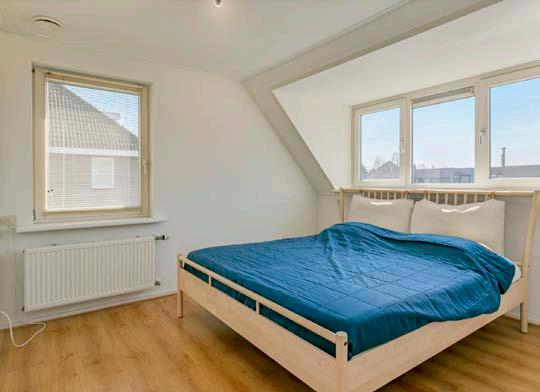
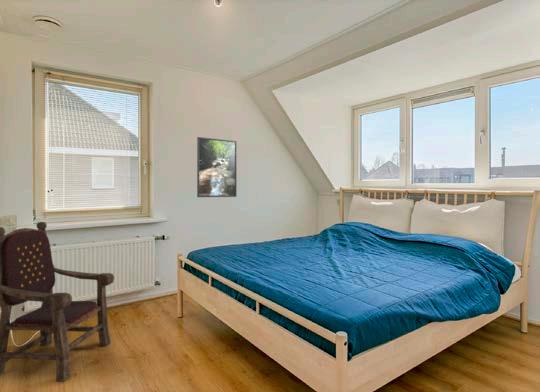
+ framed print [196,136,238,198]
+ armchair [0,221,115,383]
